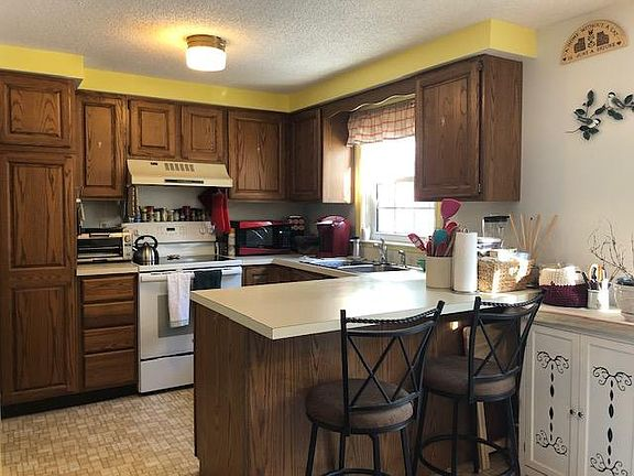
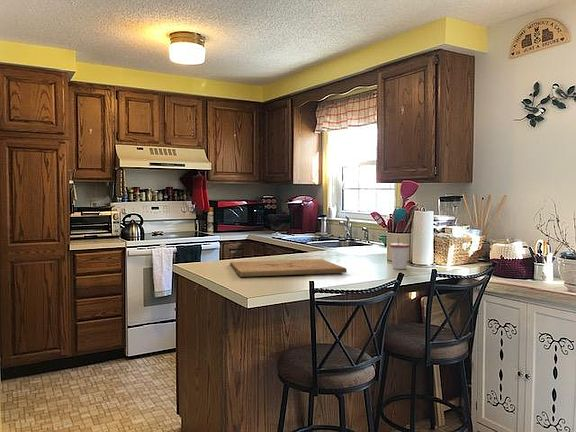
+ cutting board [229,258,348,278]
+ cup [389,237,411,270]
